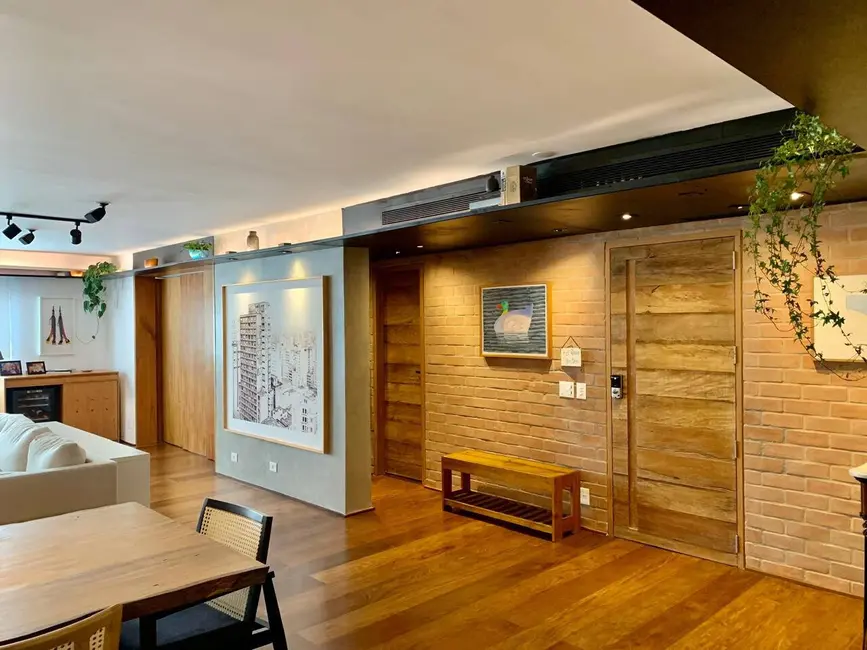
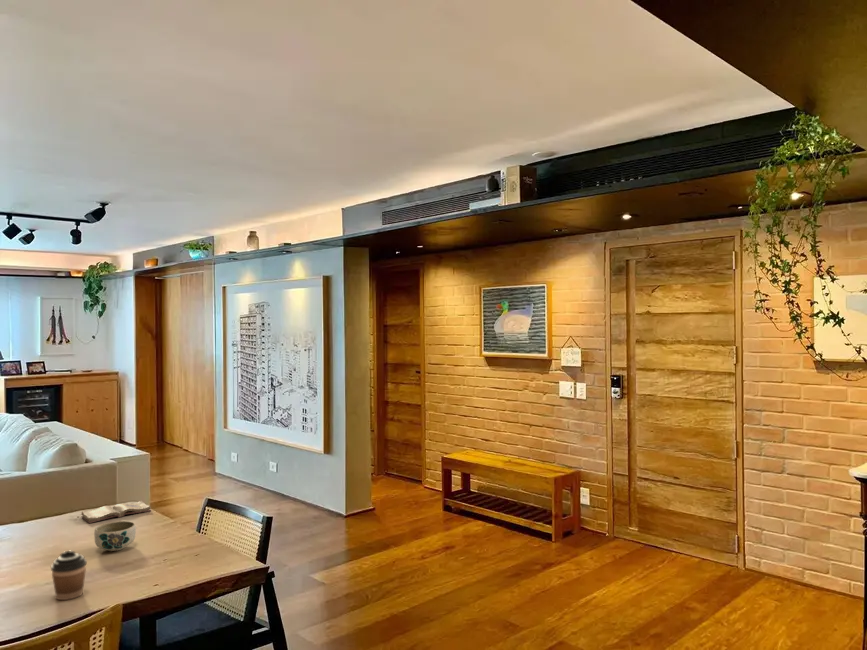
+ coffee cup [50,549,88,601]
+ bowl [93,520,137,552]
+ diary [80,500,152,524]
